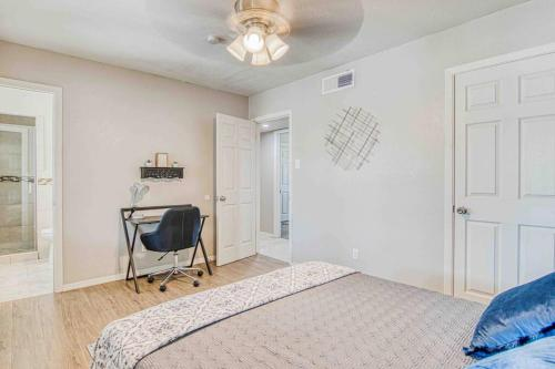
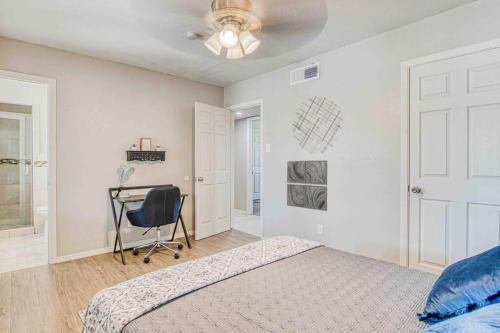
+ wall art [286,159,328,212]
